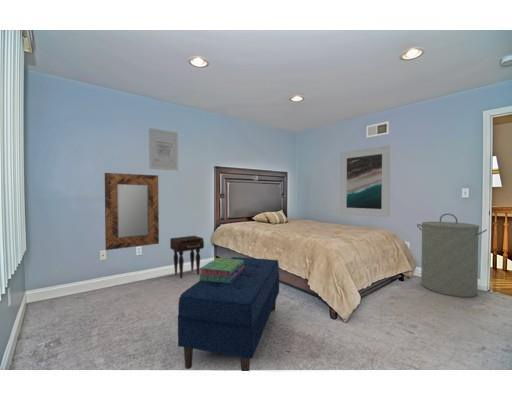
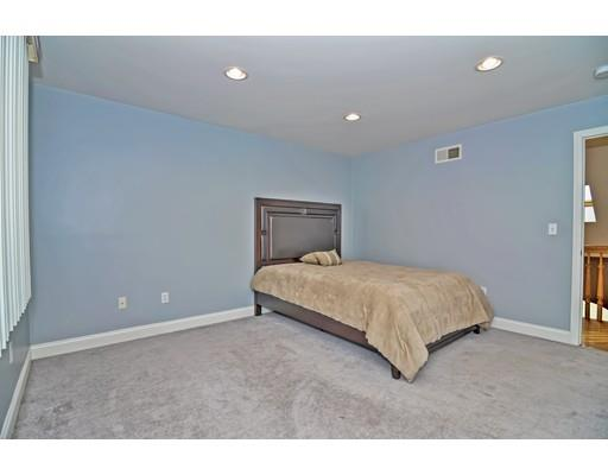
- bench [177,256,280,372]
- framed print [339,144,392,218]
- laundry hamper [416,213,488,298]
- home mirror [104,172,160,251]
- wall art [148,127,179,172]
- stack of books [198,257,245,283]
- nightstand [169,235,205,279]
